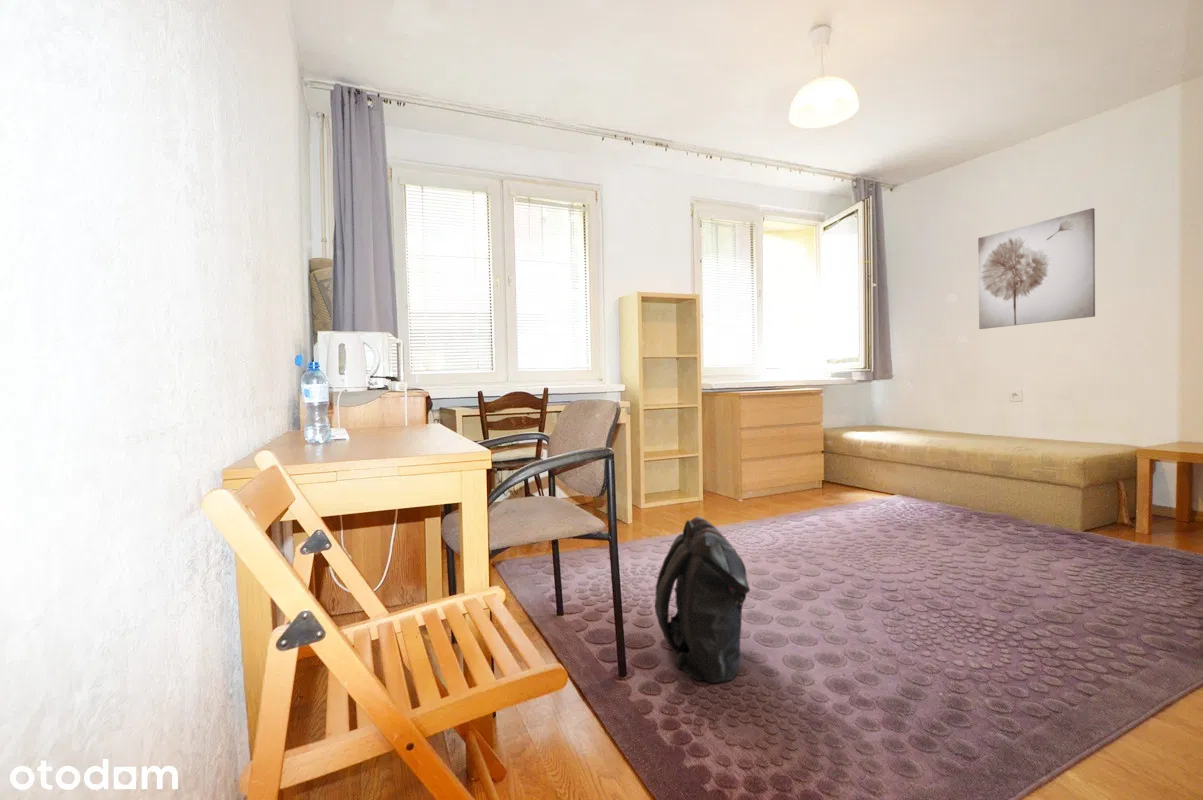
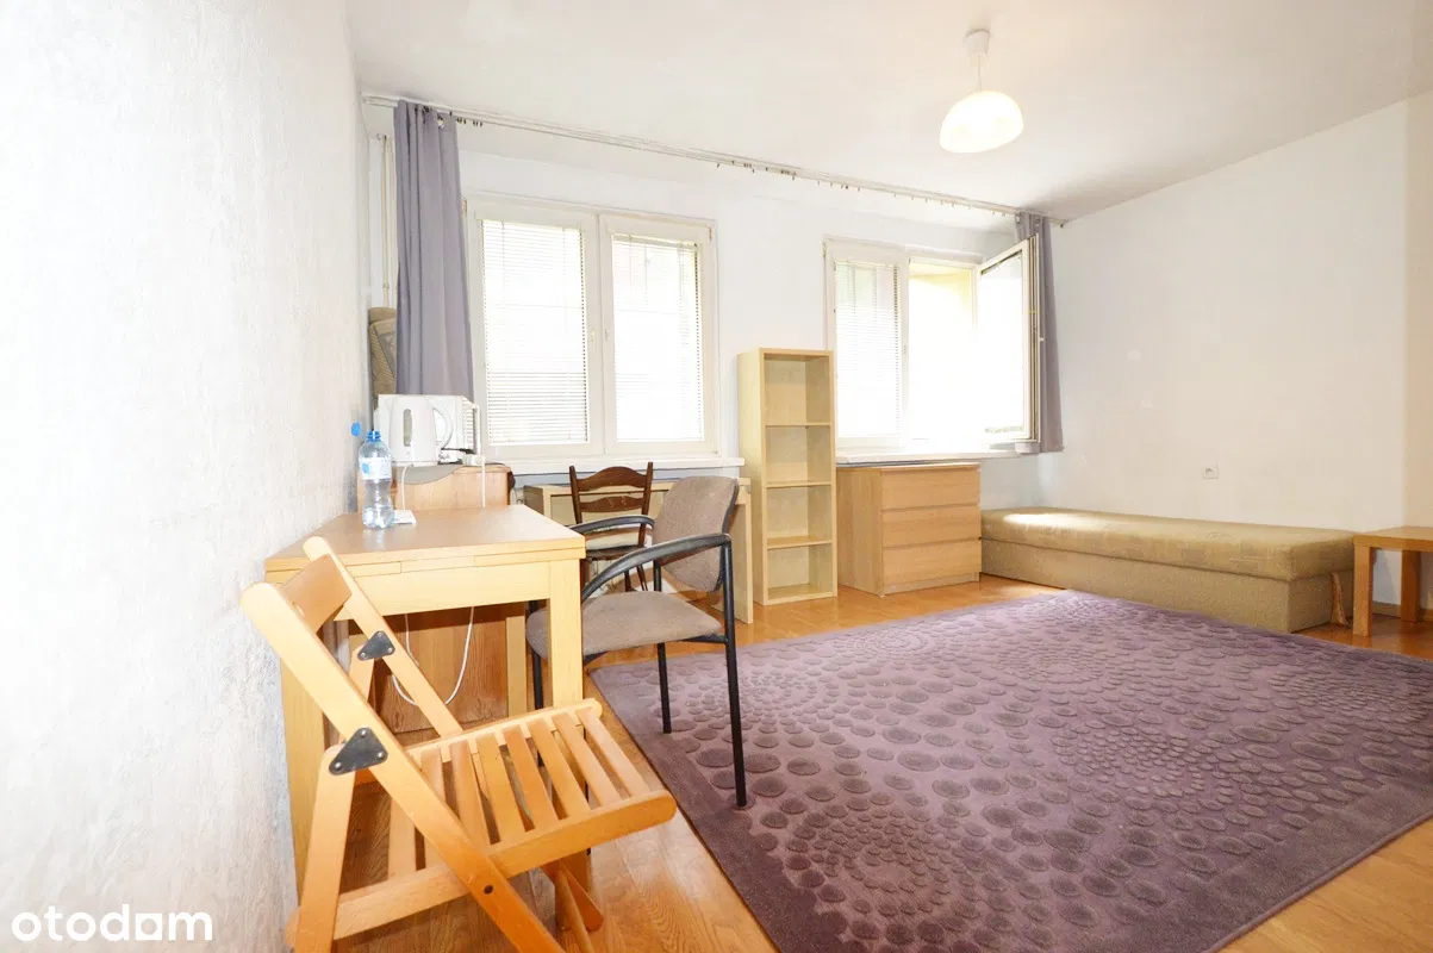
- wall art [977,207,1096,330]
- backpack [654,516,751,684]
